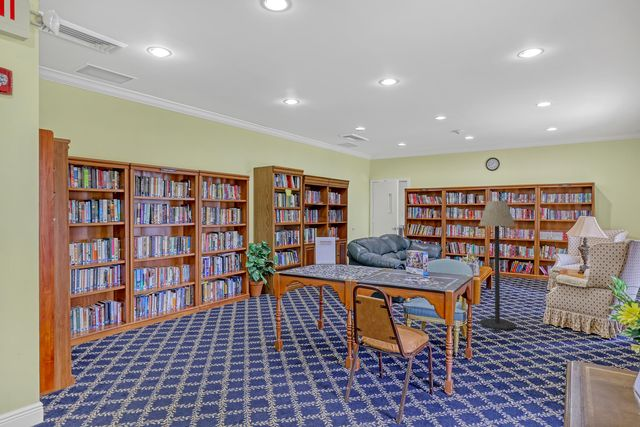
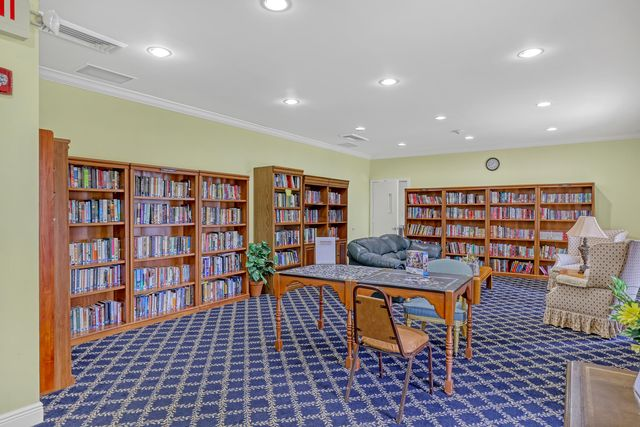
- floor lamp [478,200,516,331]
